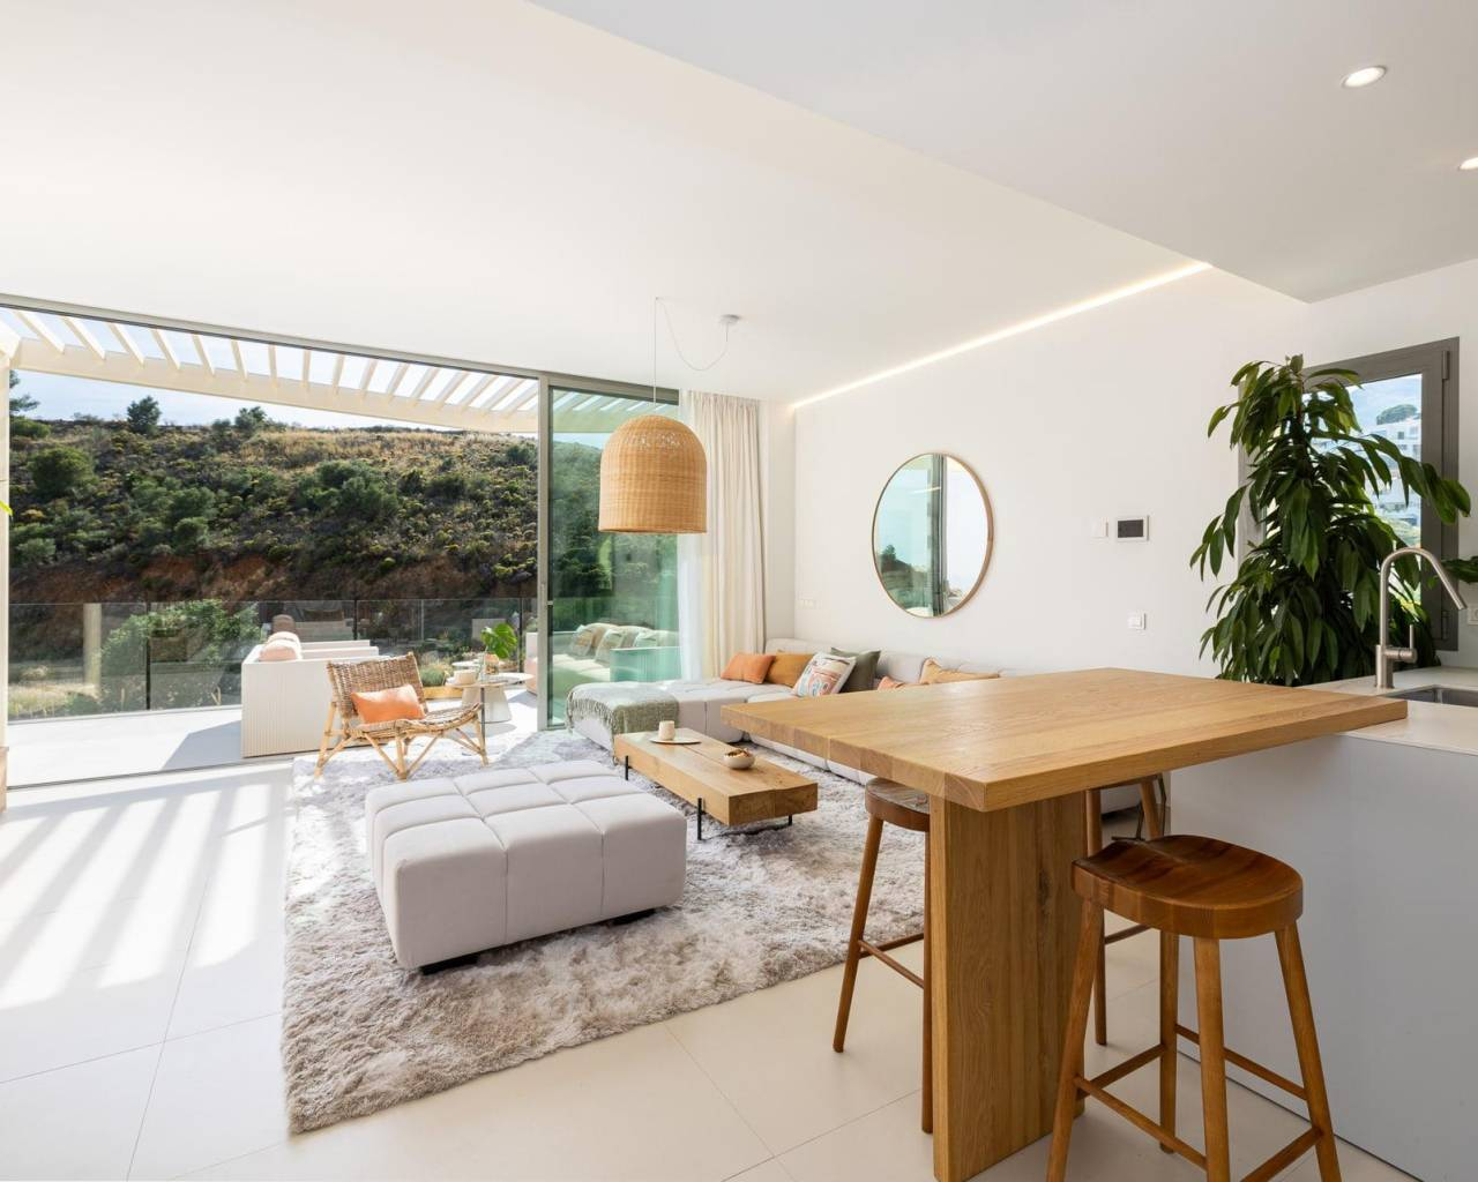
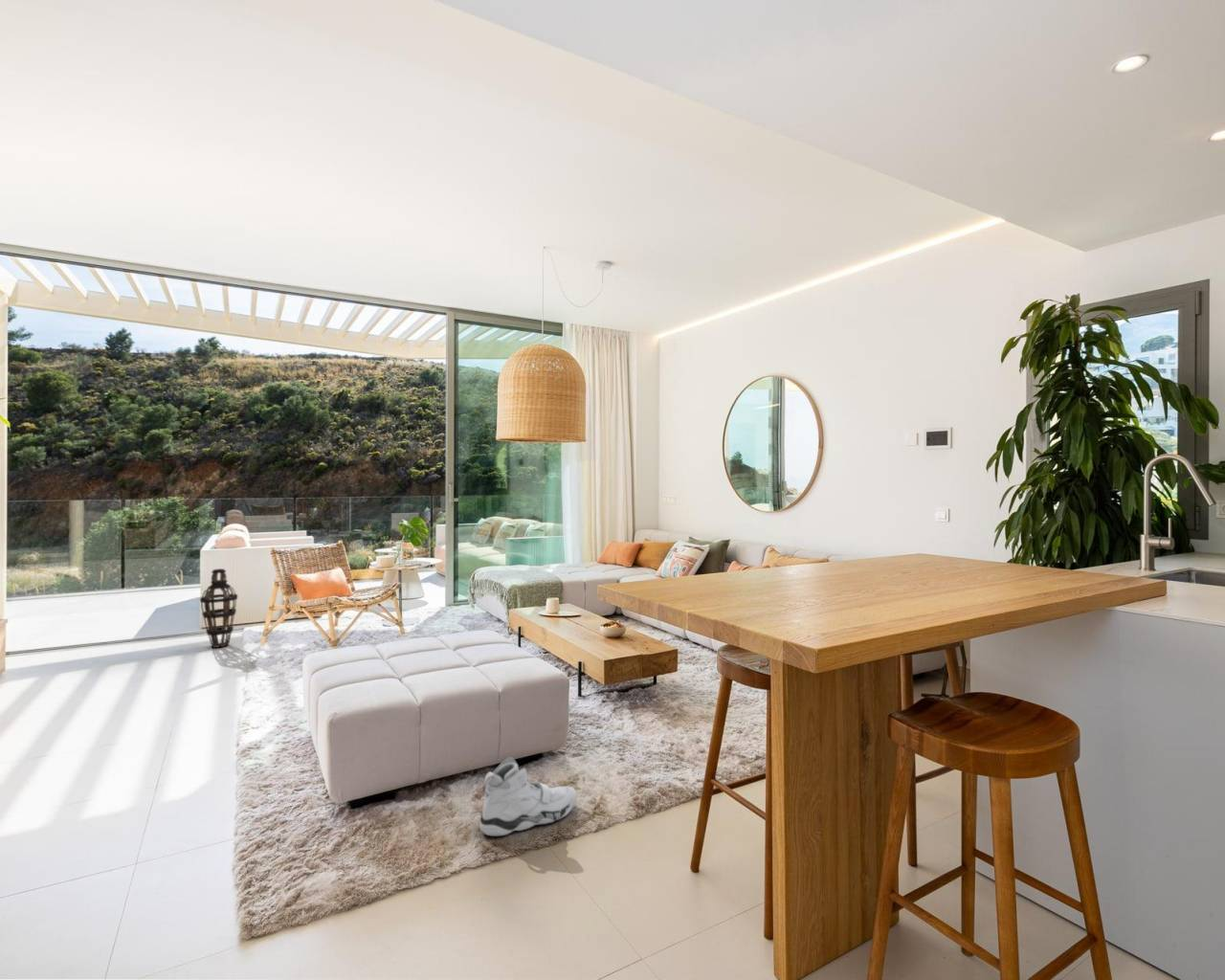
+ lantern [199,568,238,649]
+ sneaker [479,756,578,836]
